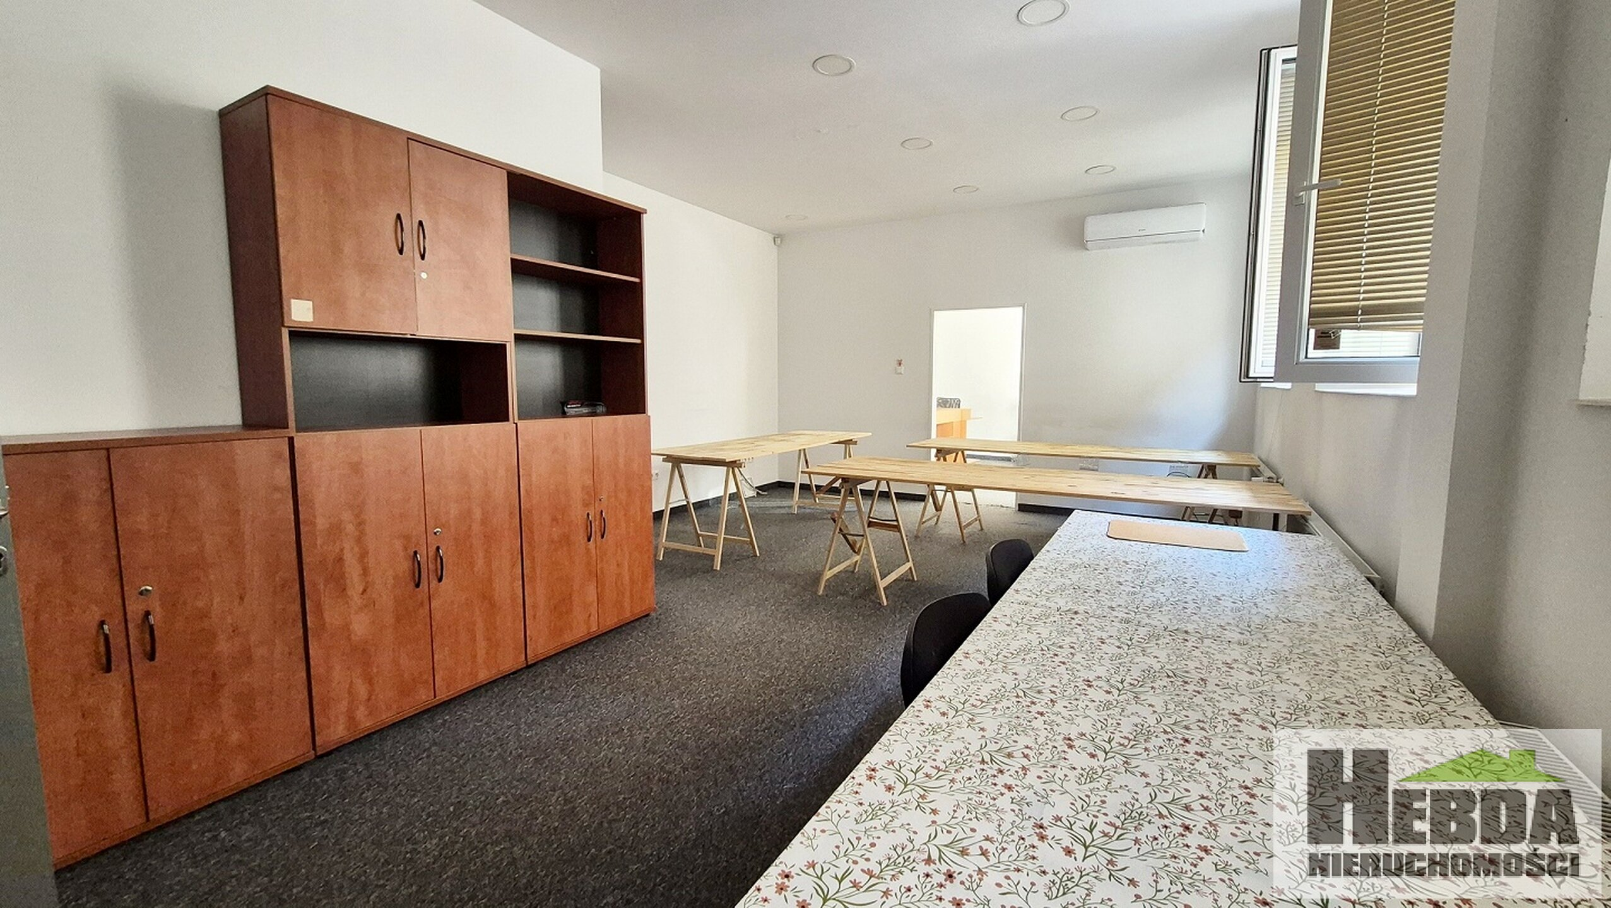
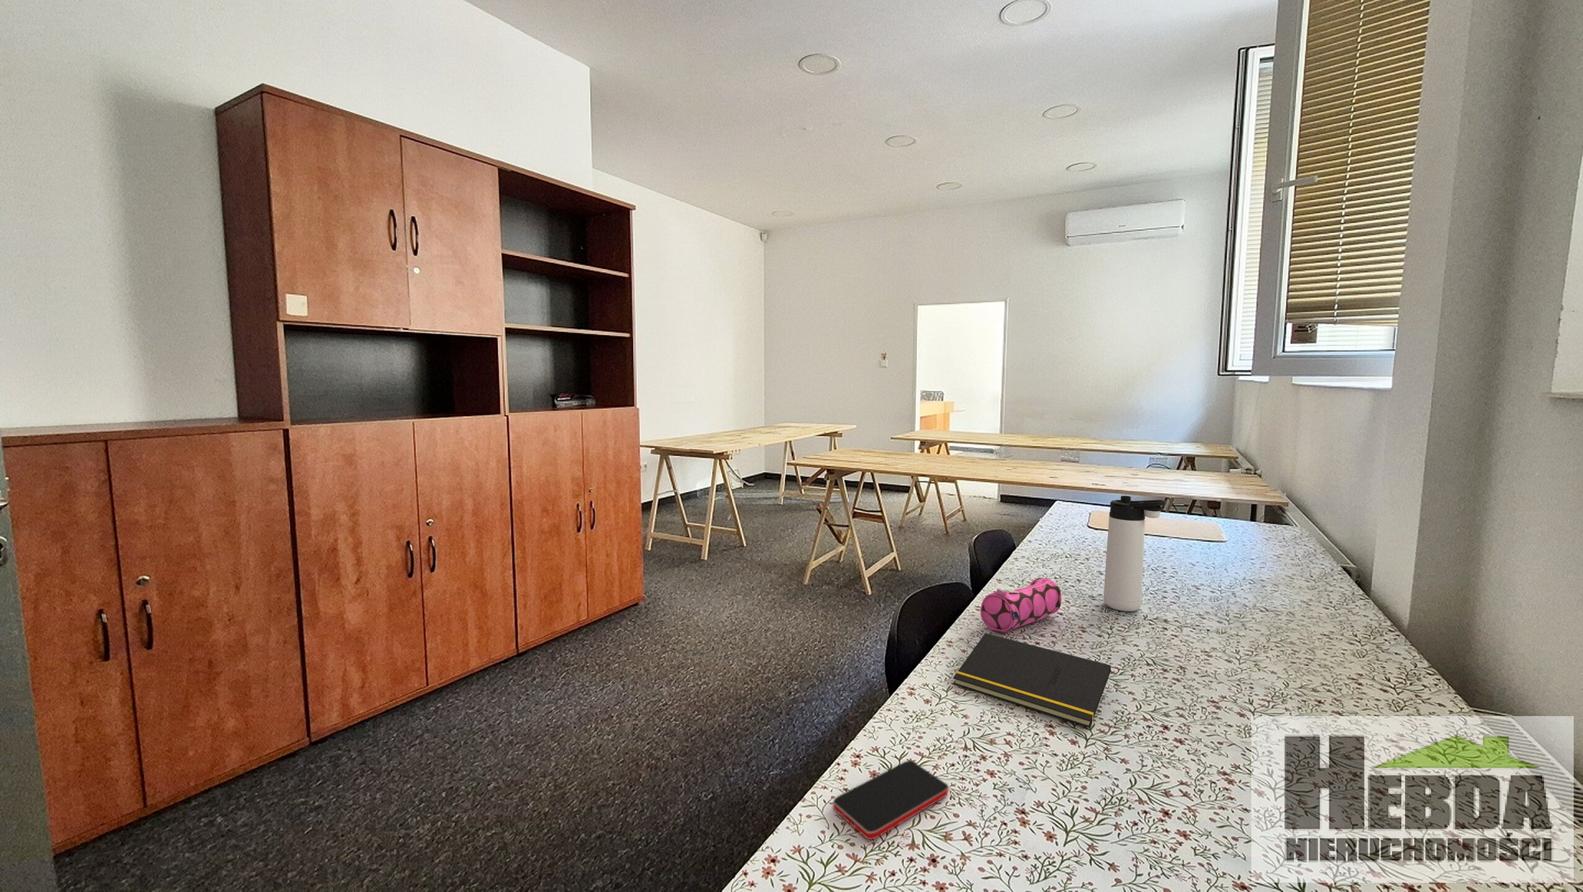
+ notepad [952,632,1112,728]
+ smartphone [832,761,949,840]
+ pencil case [980,577,1062,633]
+ thermos bottle [1104,495,1167,612]
